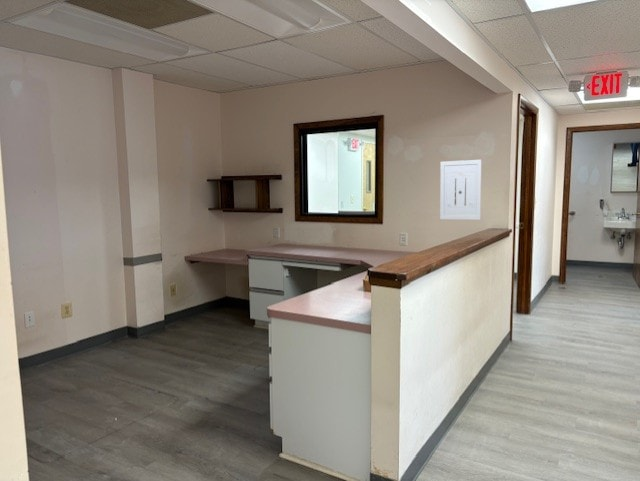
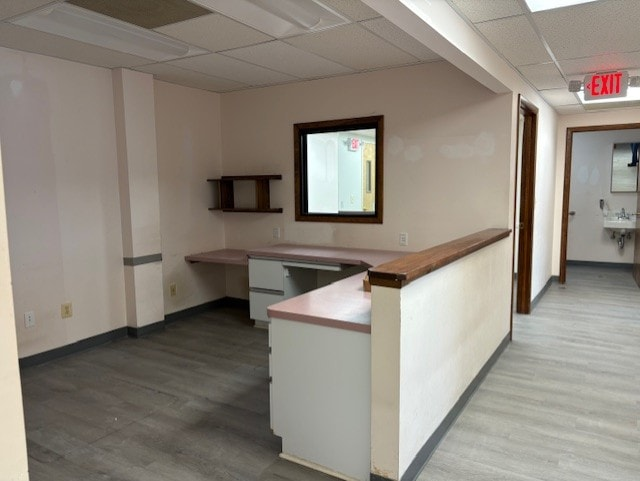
- wall art [439,159,482,221]
